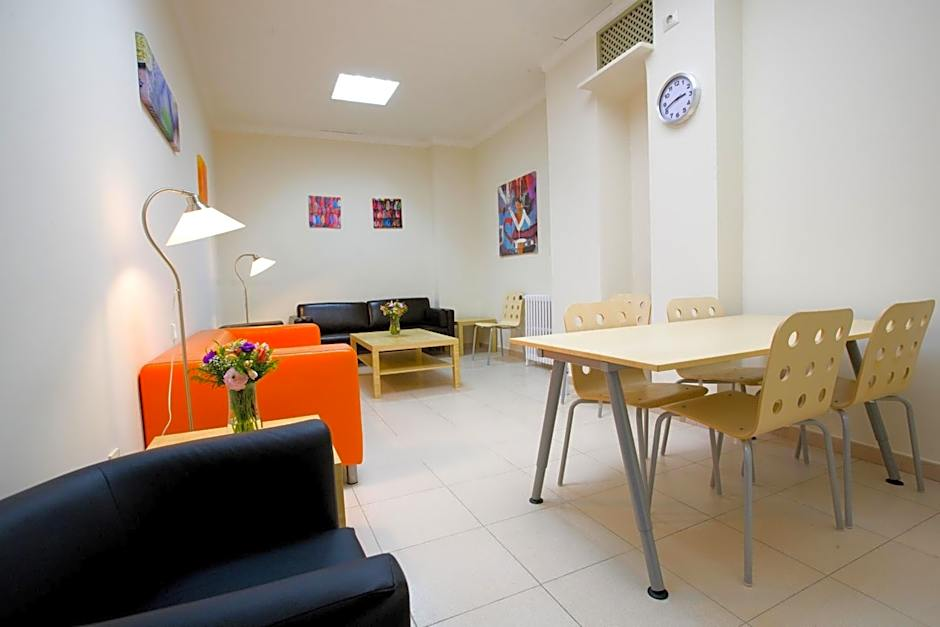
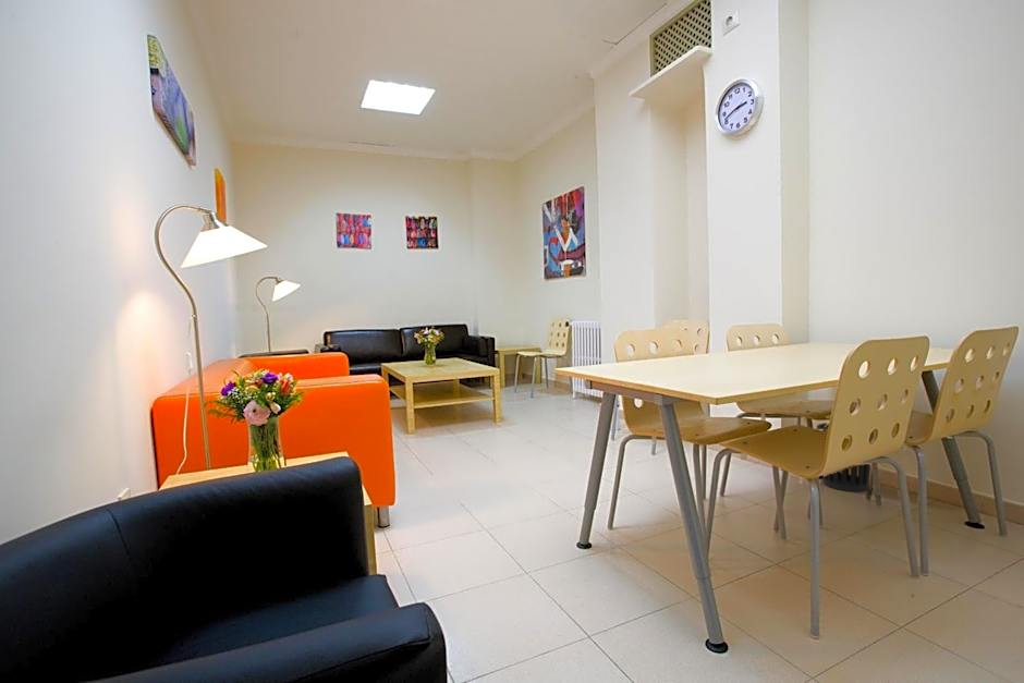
+ wastebasket [816,422,871,492]
